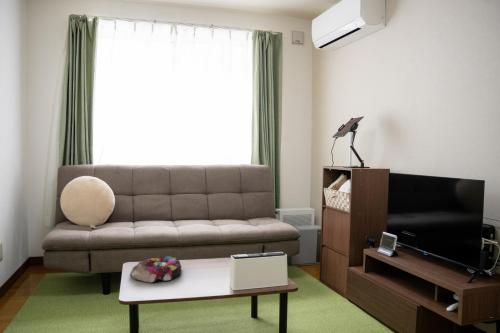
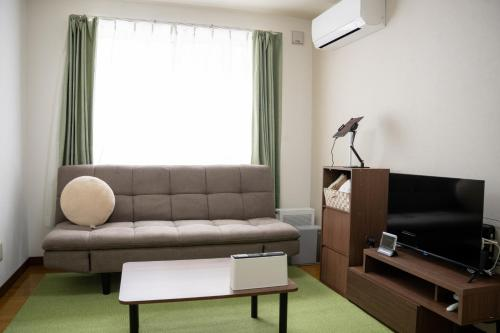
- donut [129,254,183,284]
